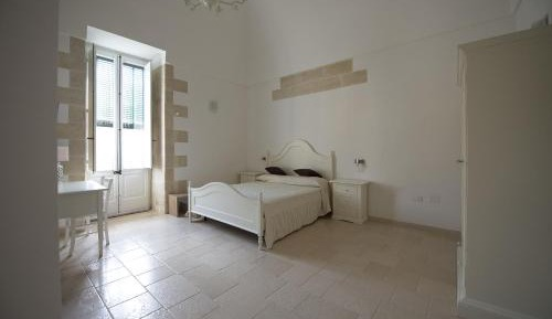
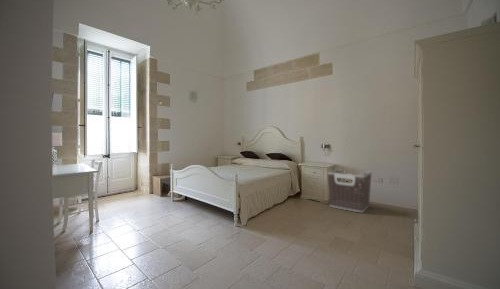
+ clothes hamper [326,168,373,213]
